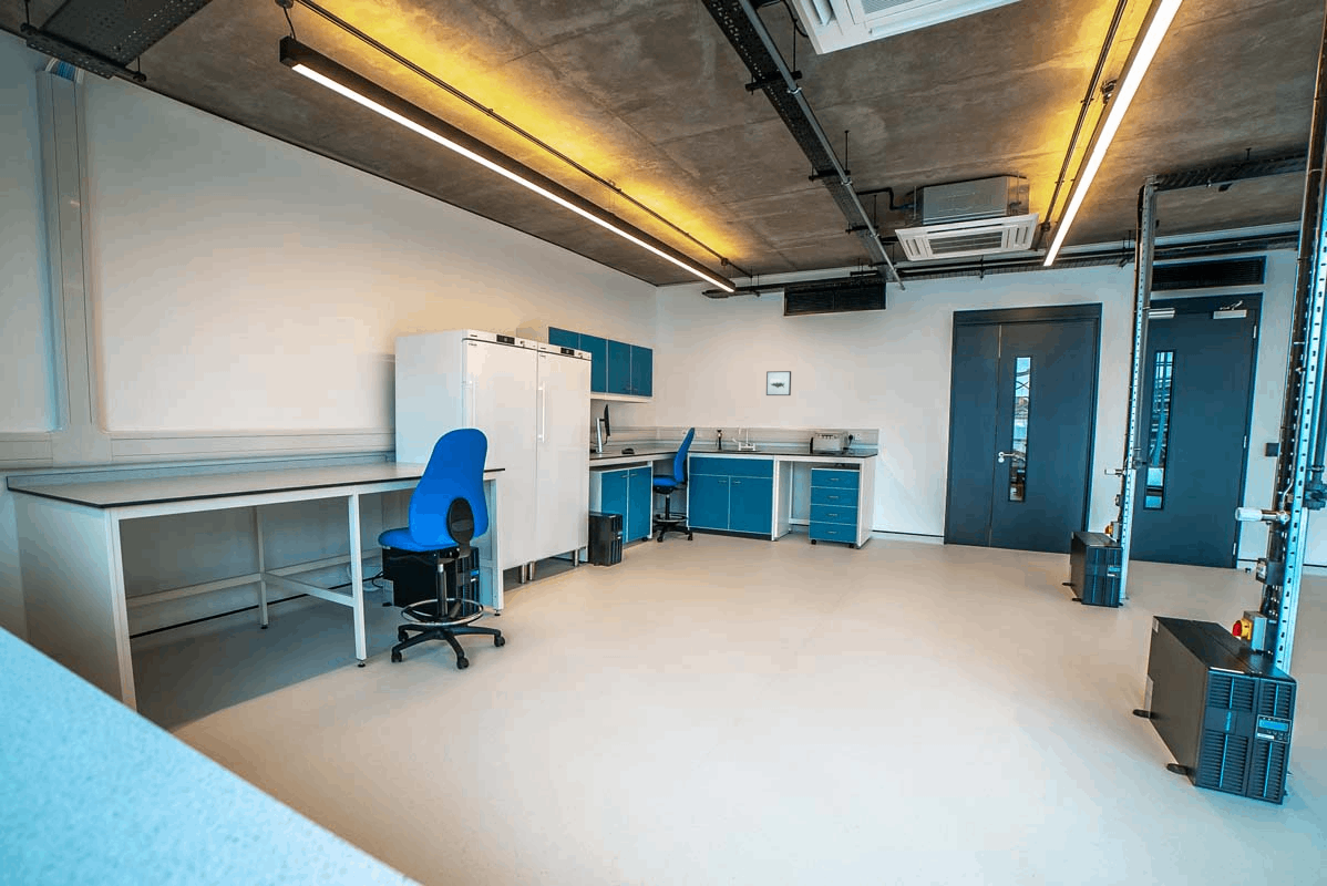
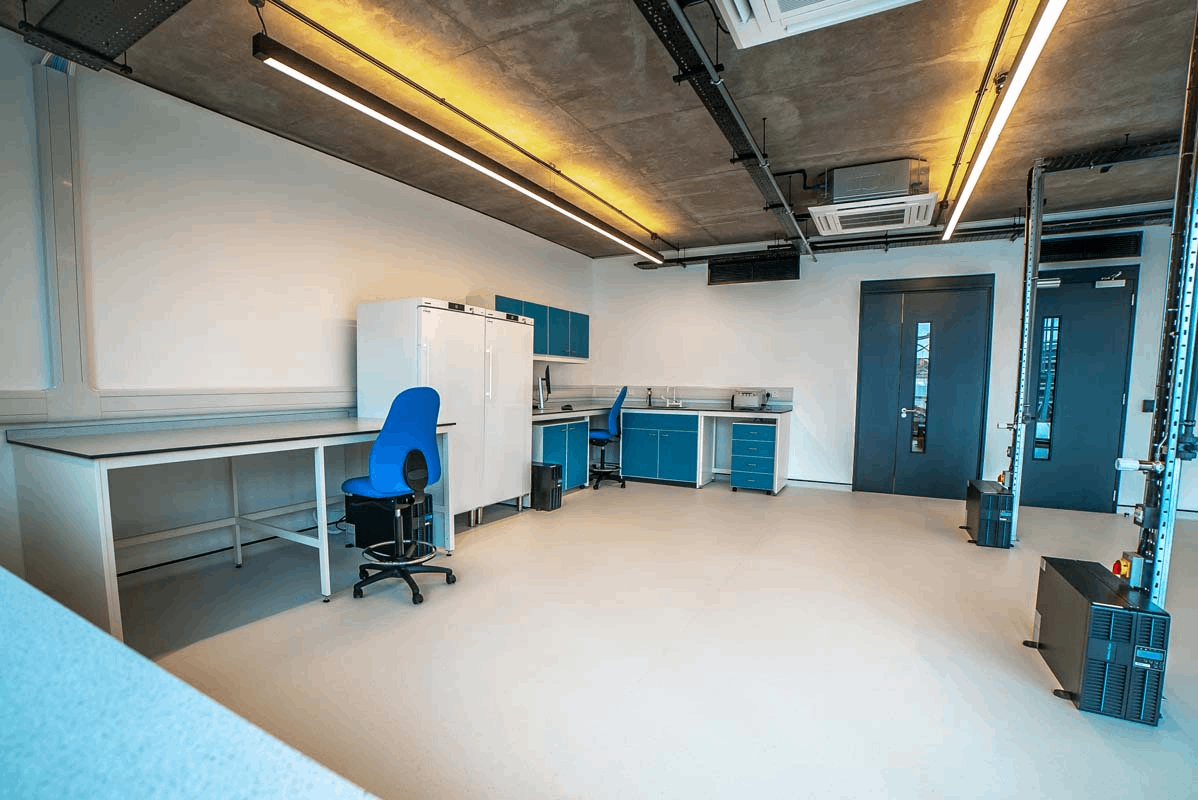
- wall art [765,370,792,396]
